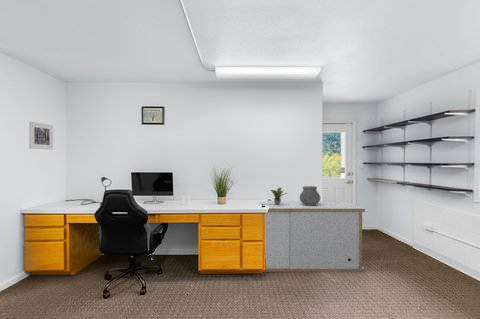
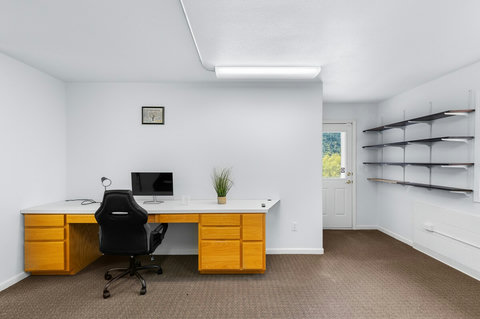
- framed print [28,121,54,151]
- storage cabinet [256,200,366,273]
- potted plant [266,187,288,205]
- ceramic pot [299,185,321,205]
